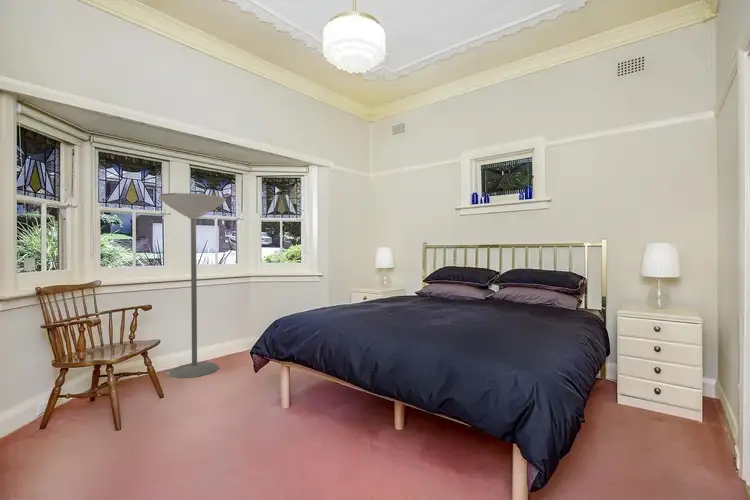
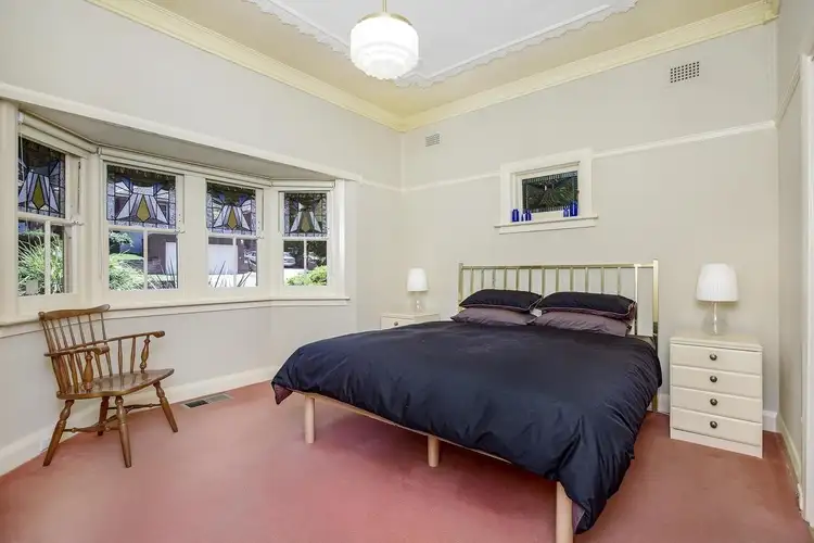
- floor lamp [158,192,227,379]
